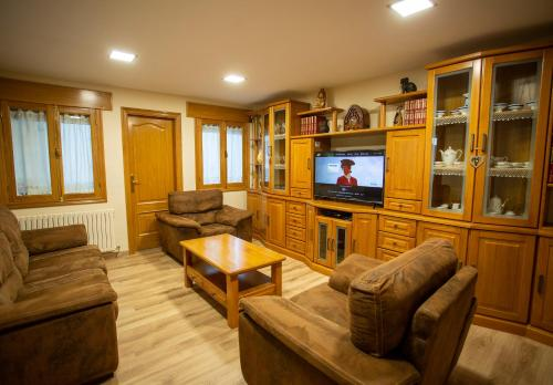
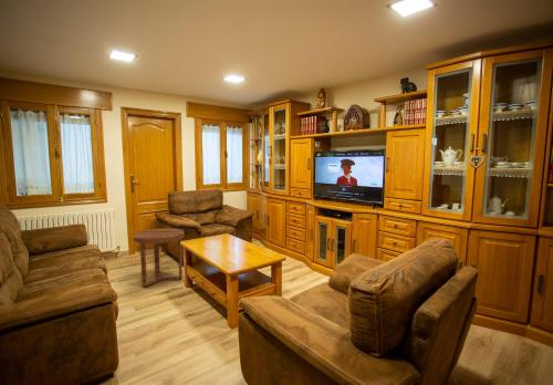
+ side table [132,227,186,288]
